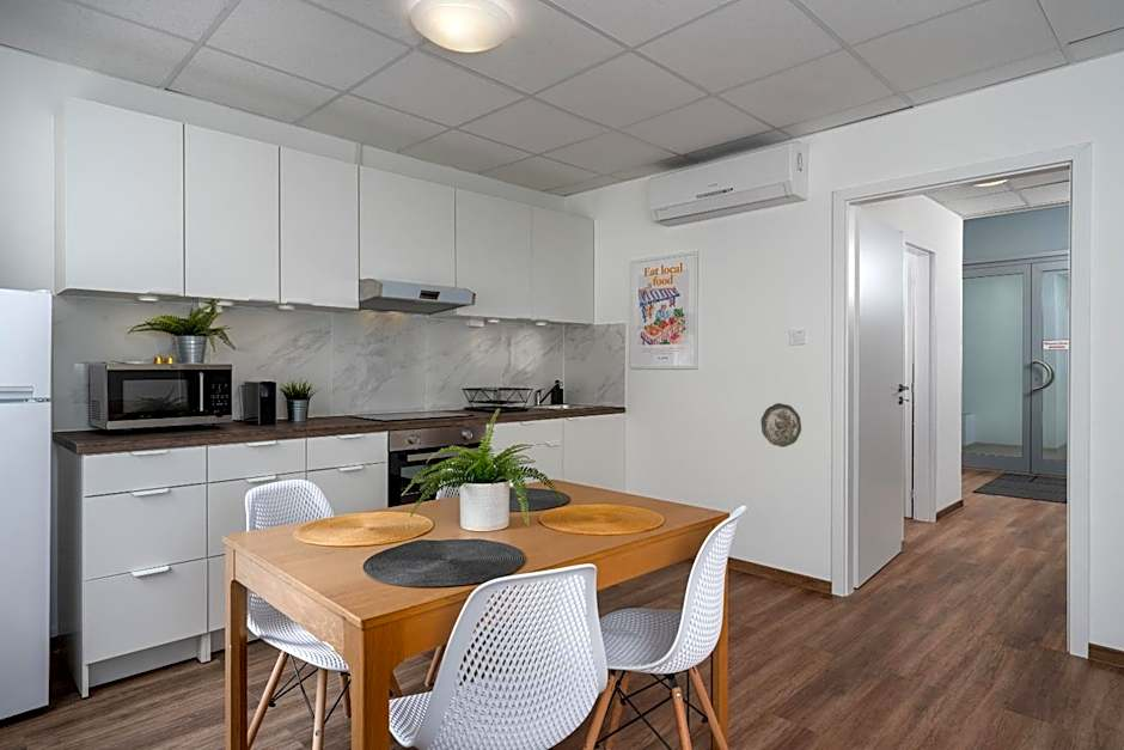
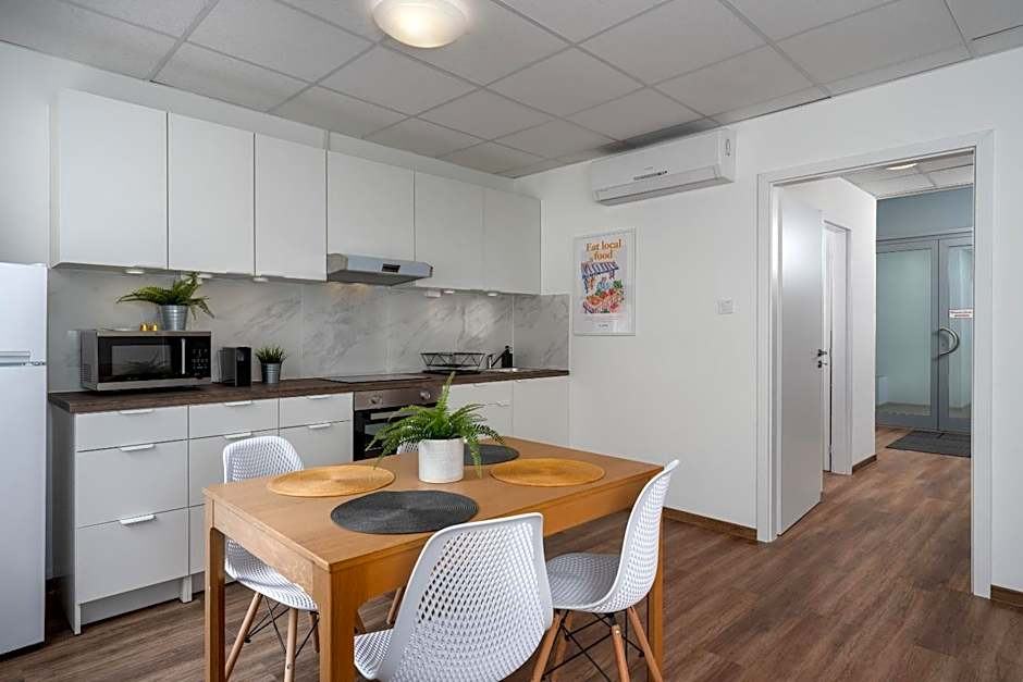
- decorative plate [759,402,802,449]
